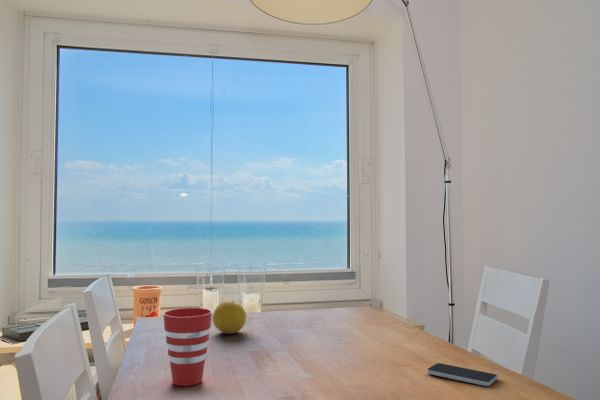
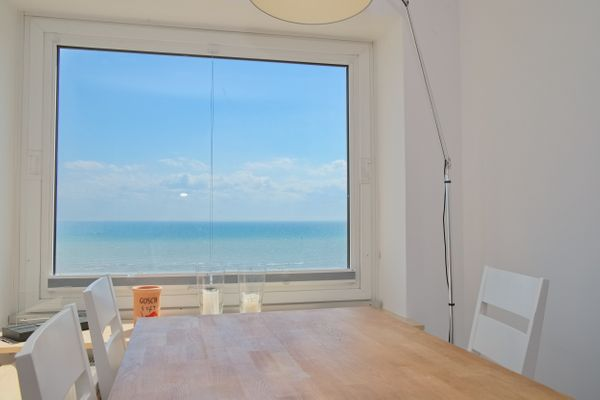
- cup [162,307,213,387]
- smartphone [426,362,498,387]
- fruit [212,300,247,335]
